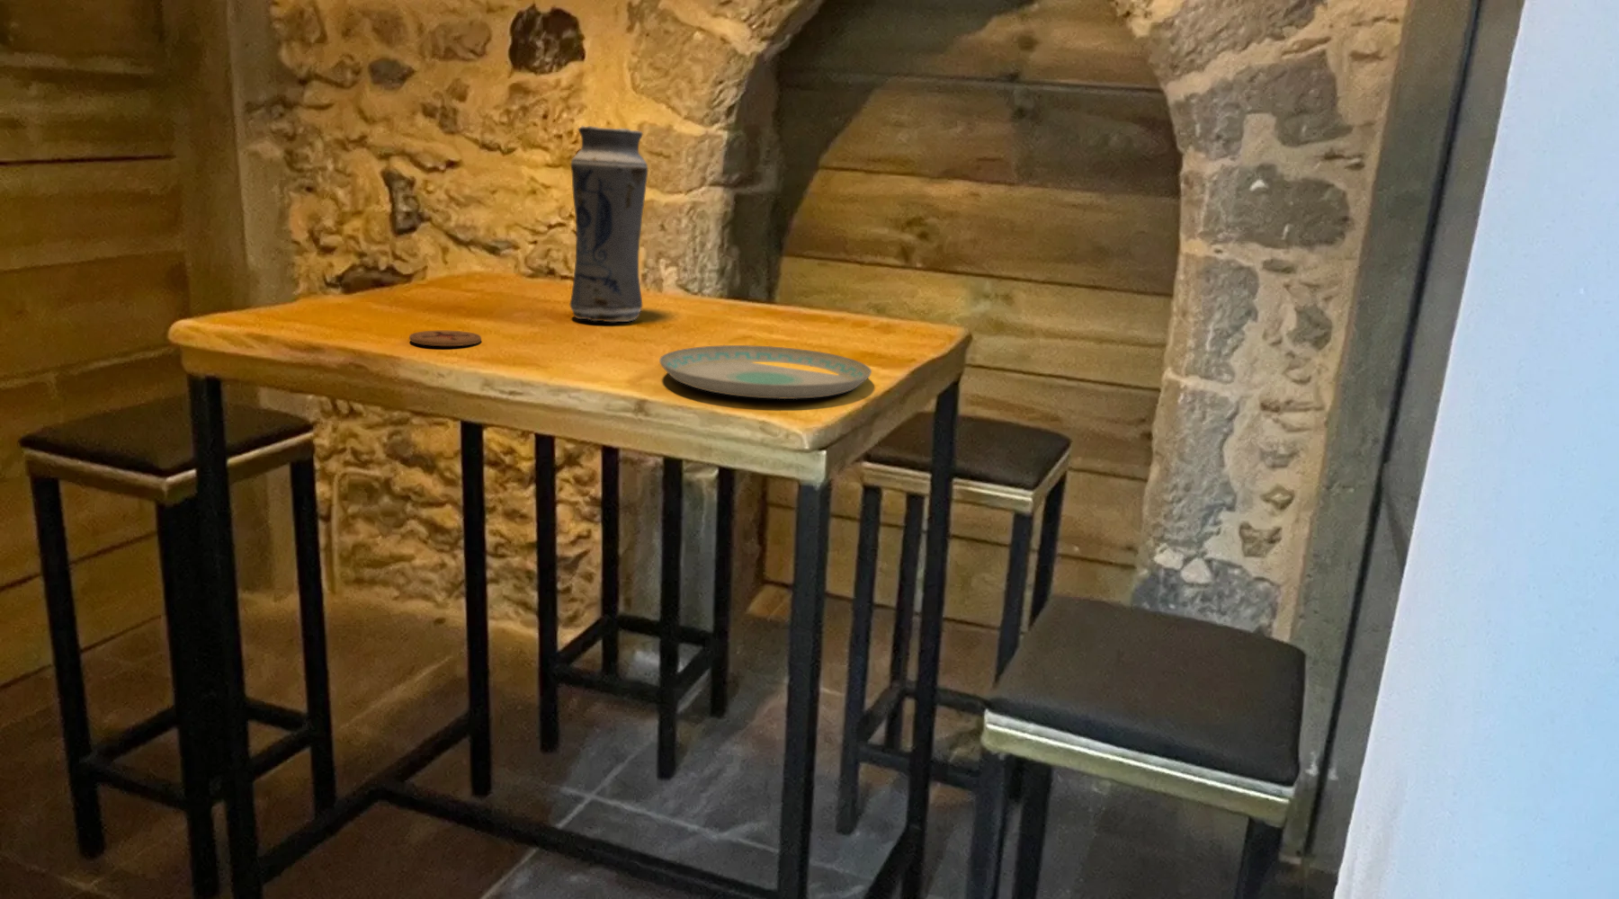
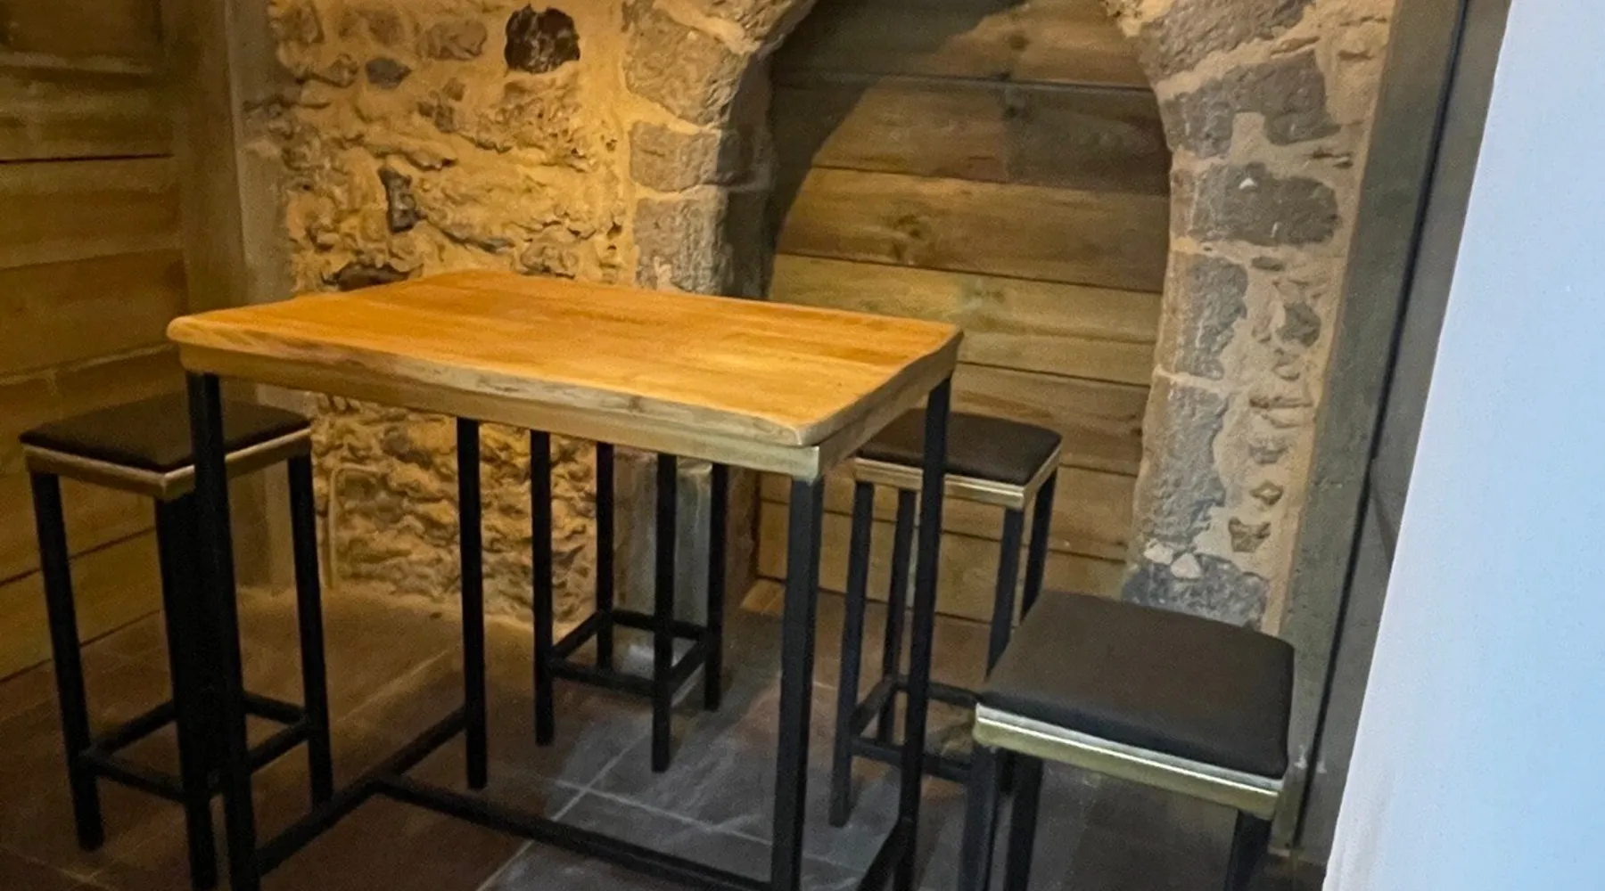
- coaster [409,330,482,347]
- vase [569,125,649,323]
- plate [659,344,873,400]
